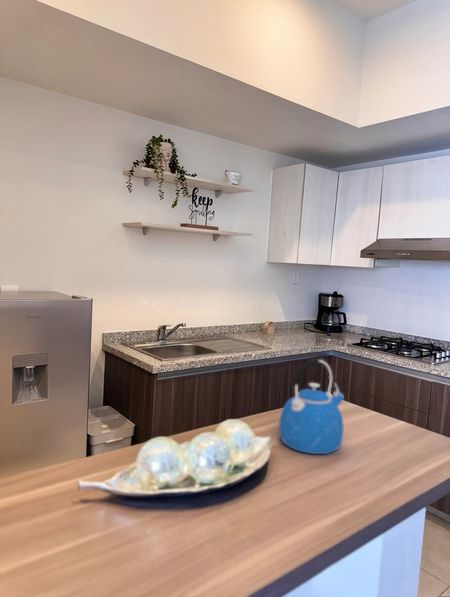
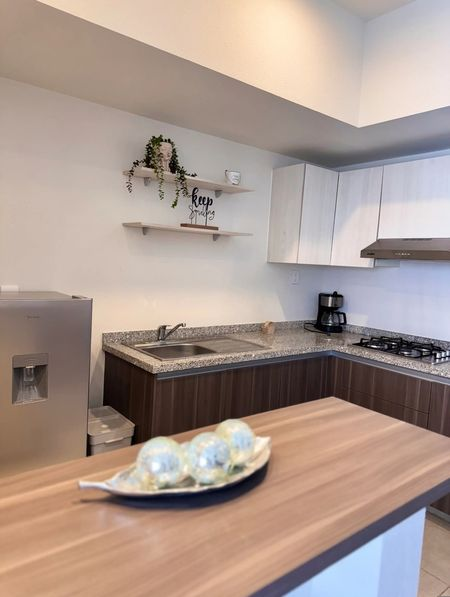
- kettle [278,357,345,455]
